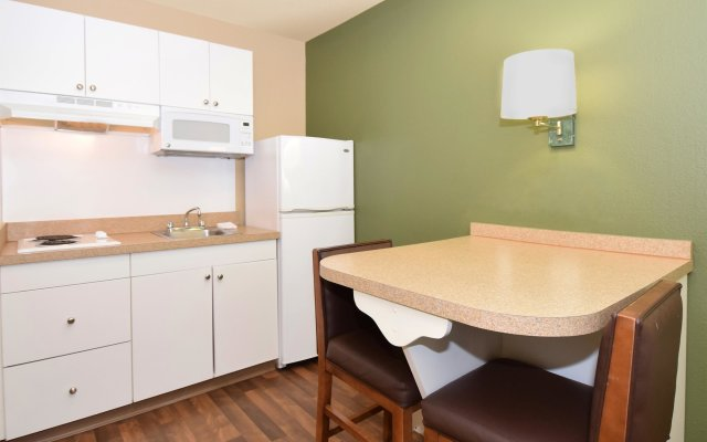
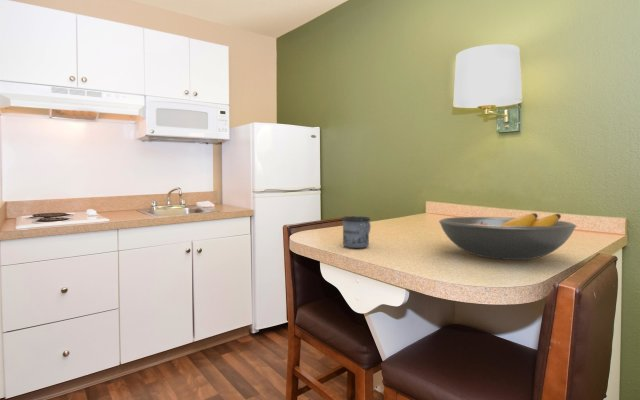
+ mug [341,216,371,249]
+ fruit bowl [438,212,578,261]
